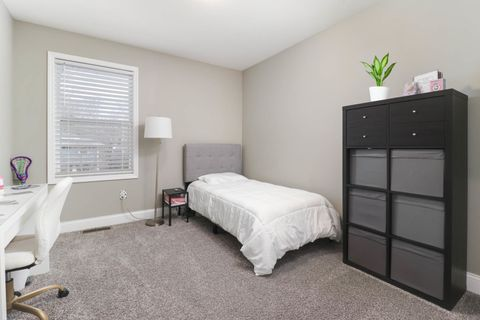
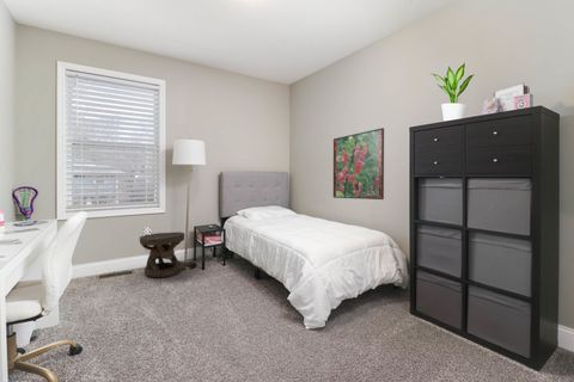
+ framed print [332,127,385,201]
+ side table [139,232,185,278]
